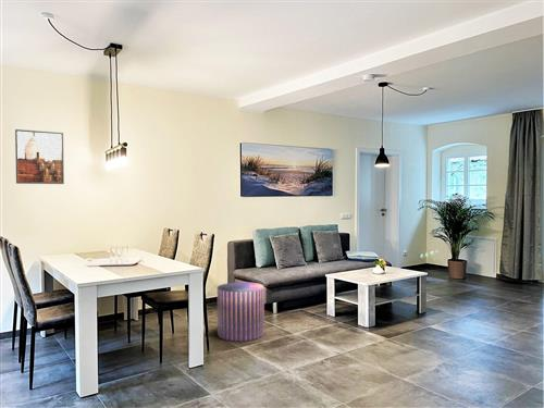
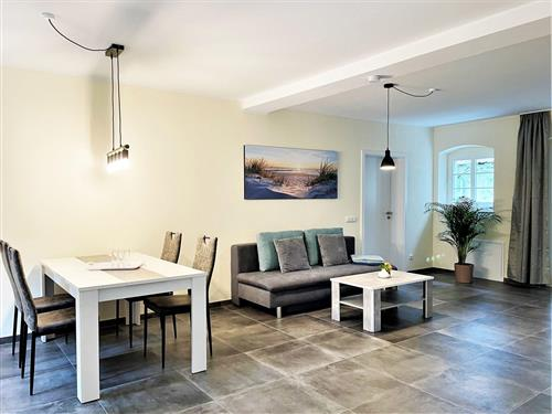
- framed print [14,128,65,185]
- pouf [217,281,265,343]
